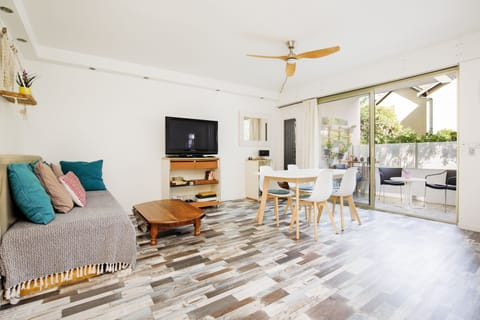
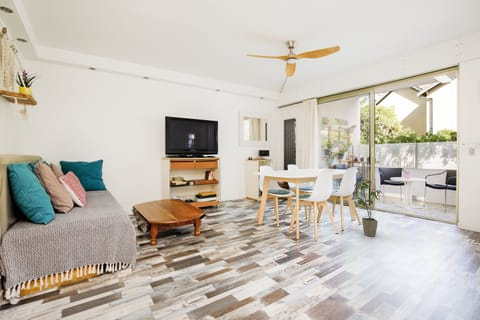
+ house plant [351,179,384,237]
